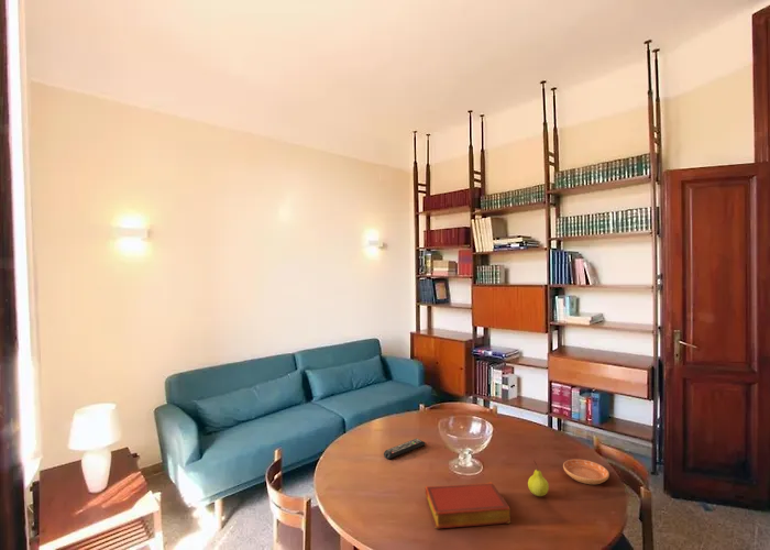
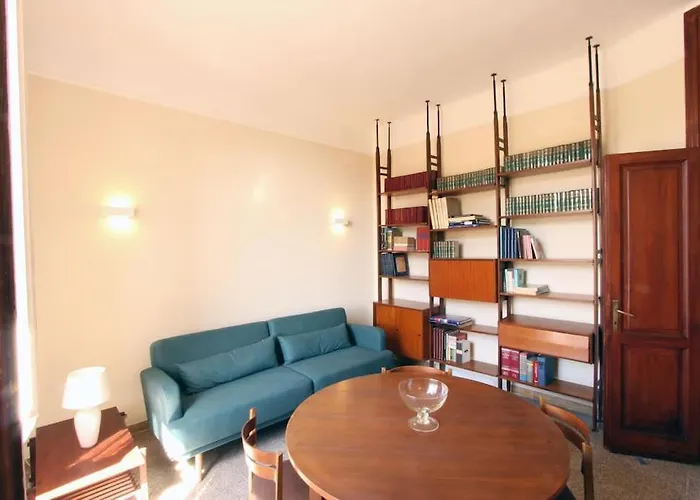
- fruit [527,459,550,497]
- remote control [383,438,427,460]
- saucer [562,459,610,485]
- book [425,481,512,530]
